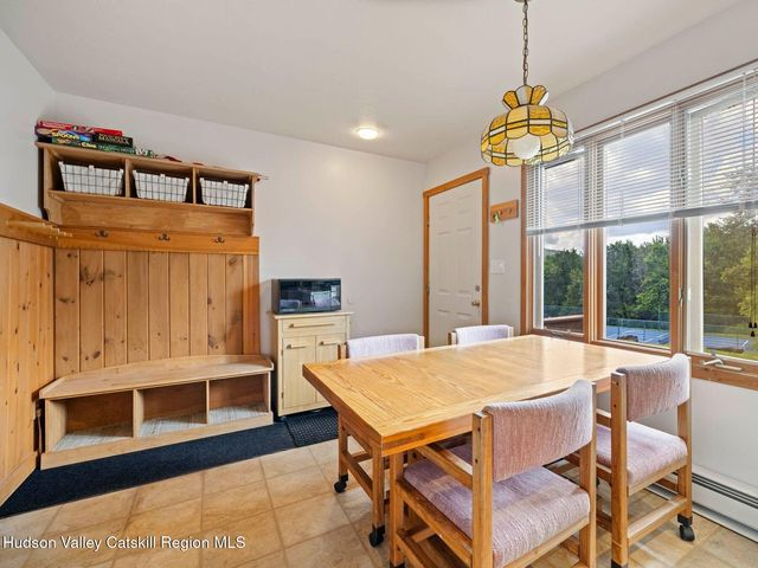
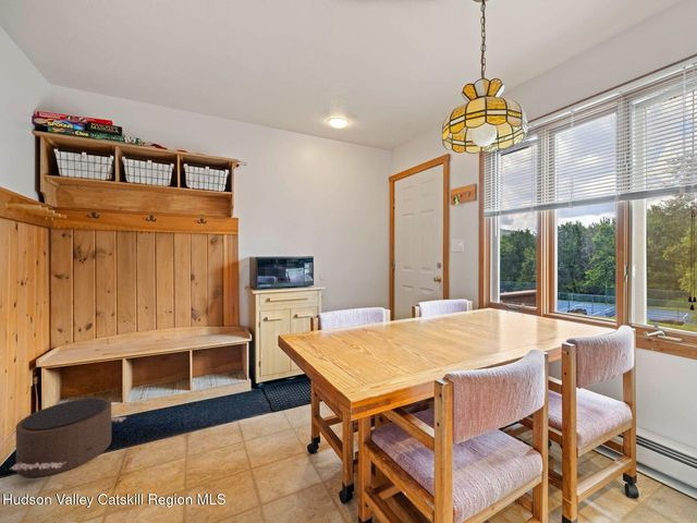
+ pouf [9,397,127,478]
